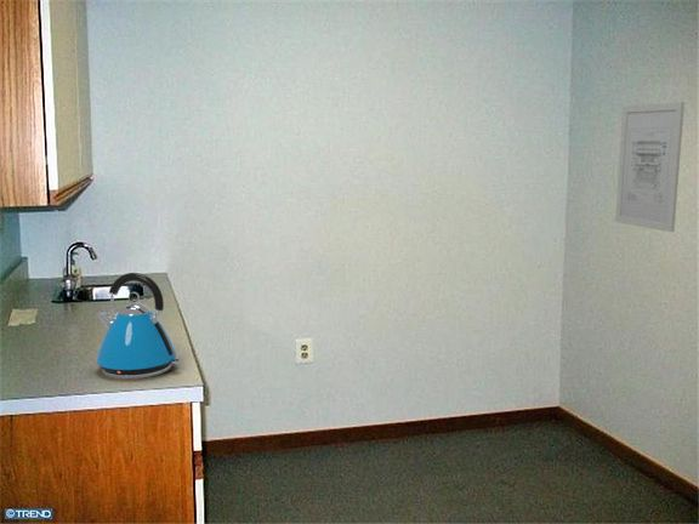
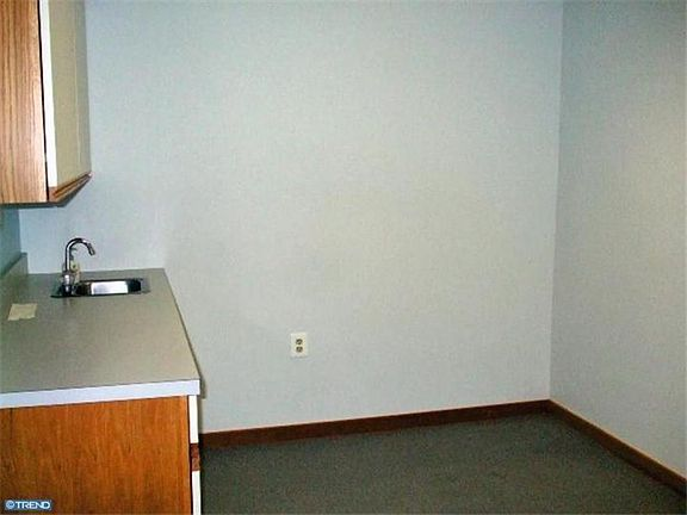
- kettle [95,272,182,380]
- wall art [614,101,686,233]
